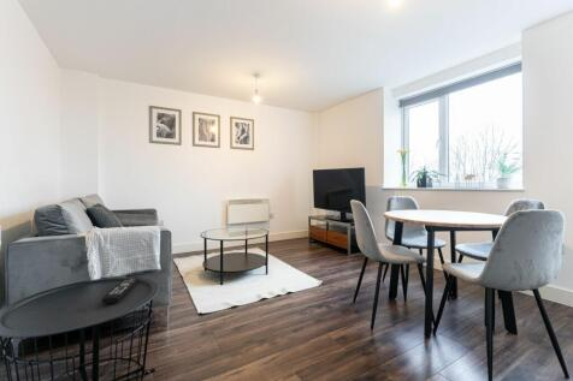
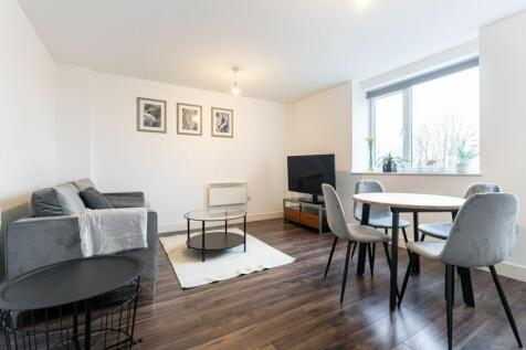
- remote control [100,276,140,304]
